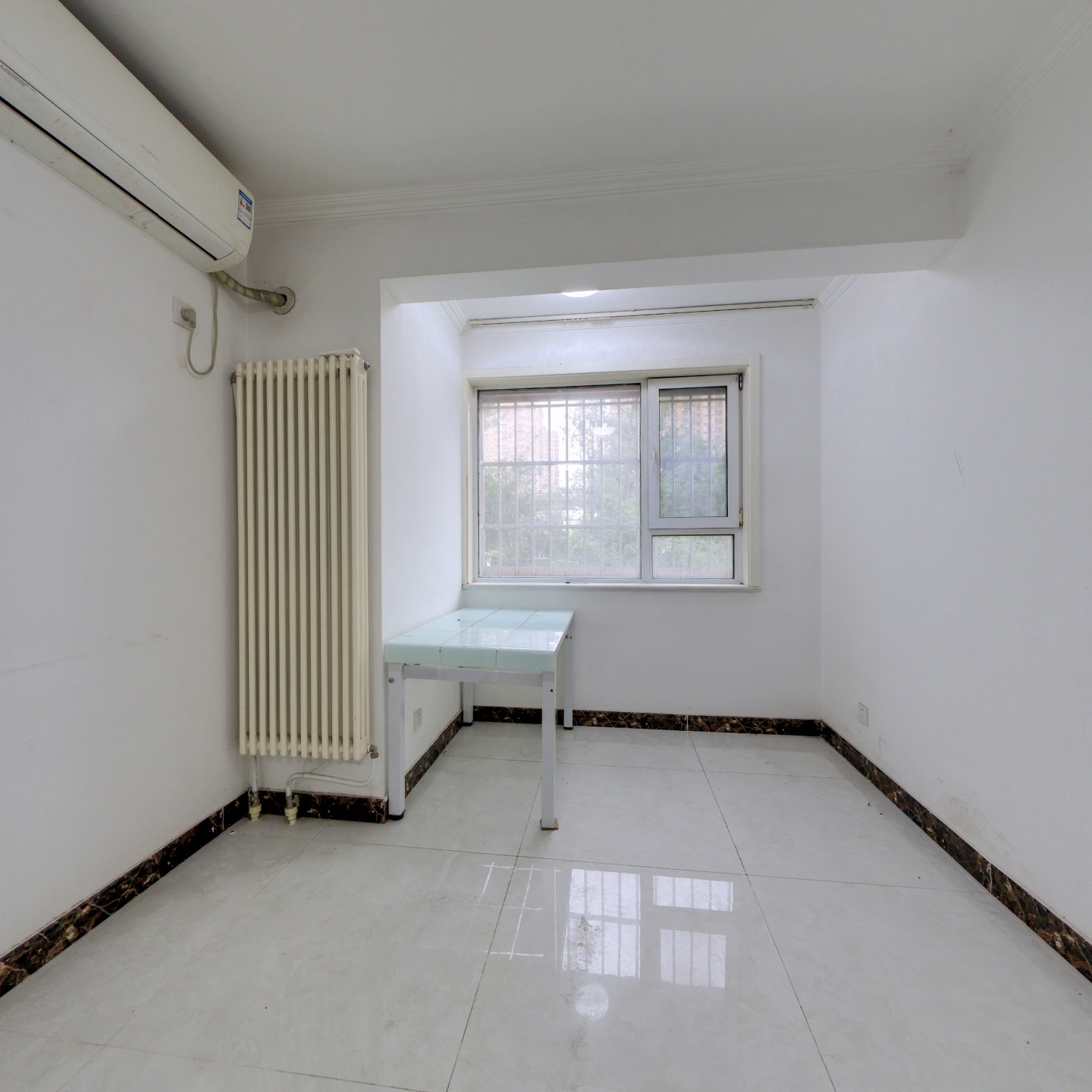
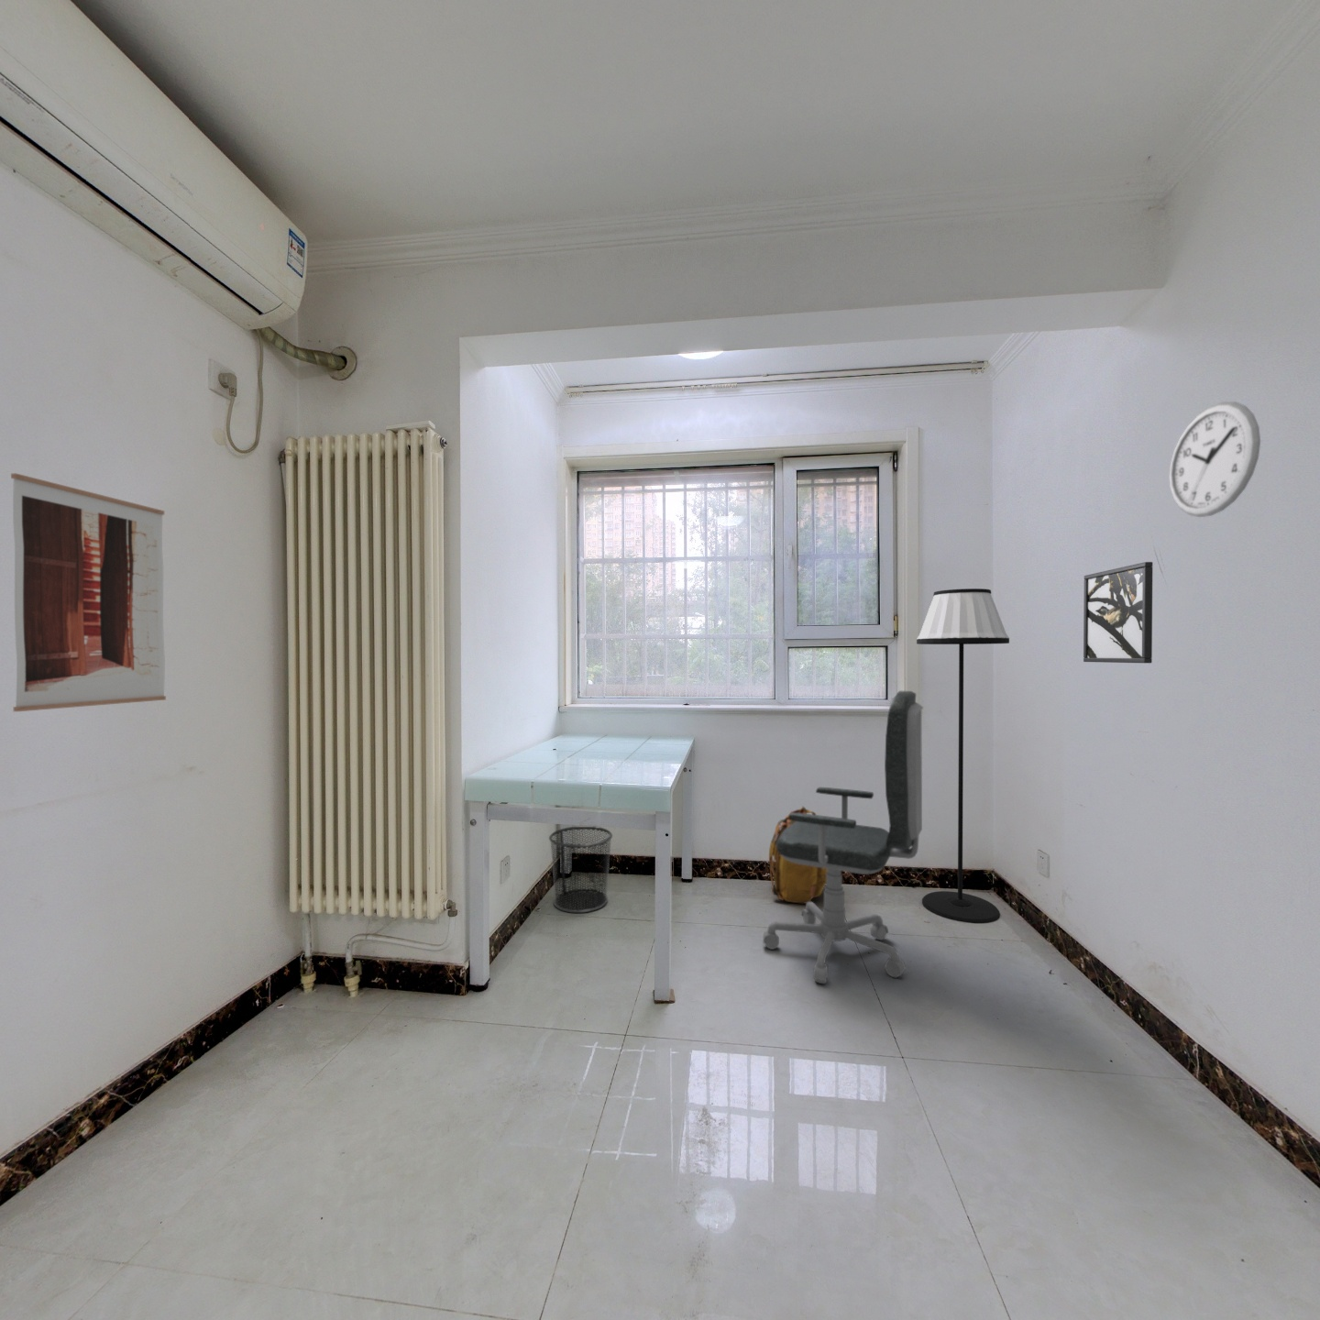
+ waste bin [548,826,613,914]
+ floor lamp [916,587,1011,924]
+ wall art [10,473,167,712]
+ office chair [762,690,924,985]
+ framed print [1083,561,1153,664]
+ wall clock [1169,400,1261,517]
+ backpack [768,806,828,904]
